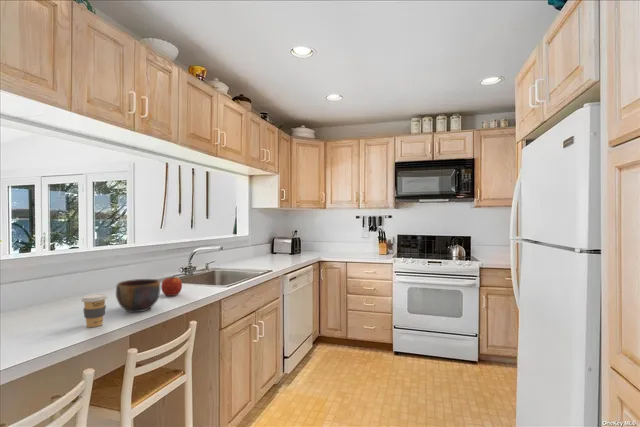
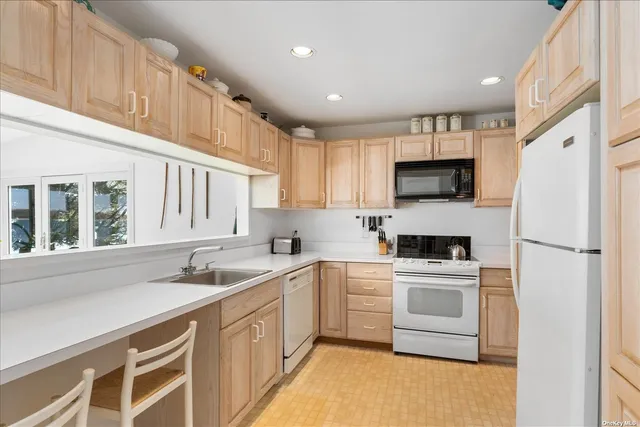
- coffee cup [80,293,109,328]
- apple [160,274,183,297]
- bowl [115,278,161,313]
